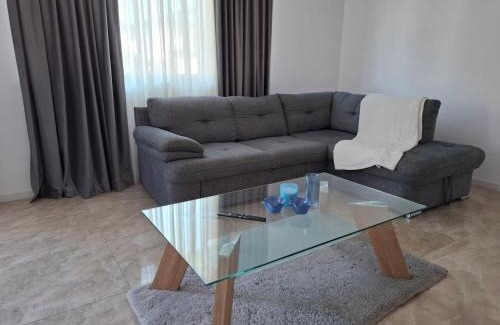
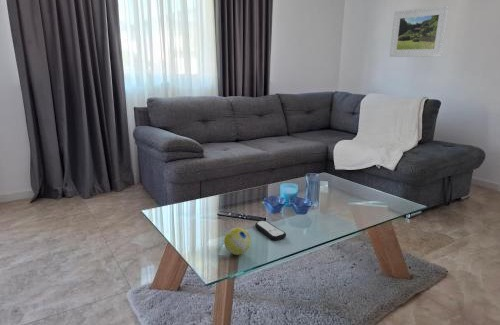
+ decorative ball [223,227,252,256]
+ remote control [254,220,287,241]
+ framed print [389,4,450,58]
